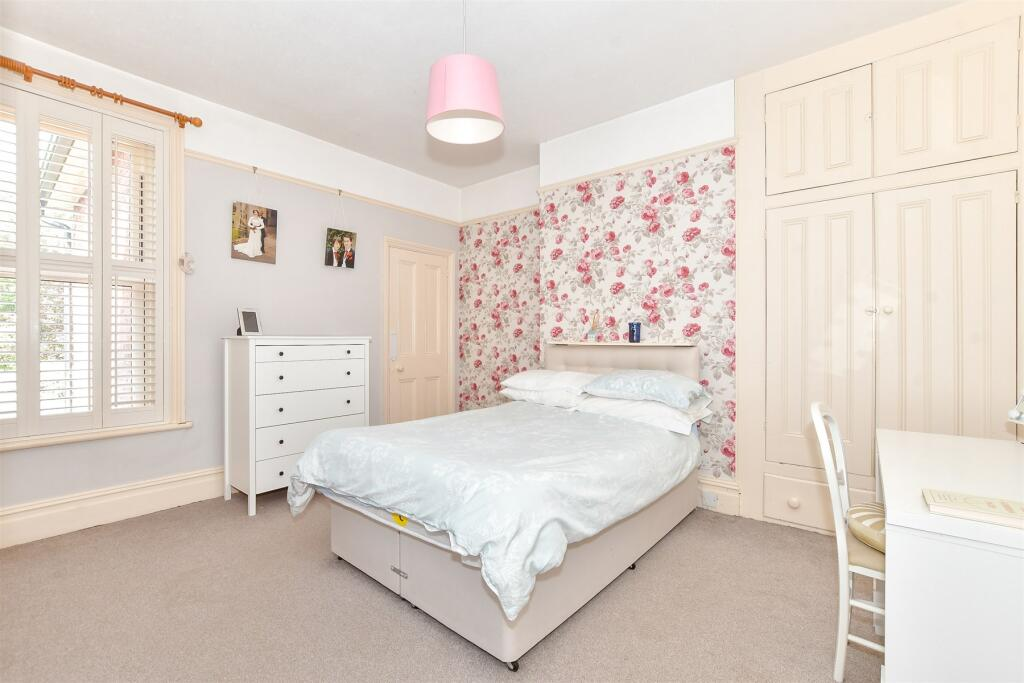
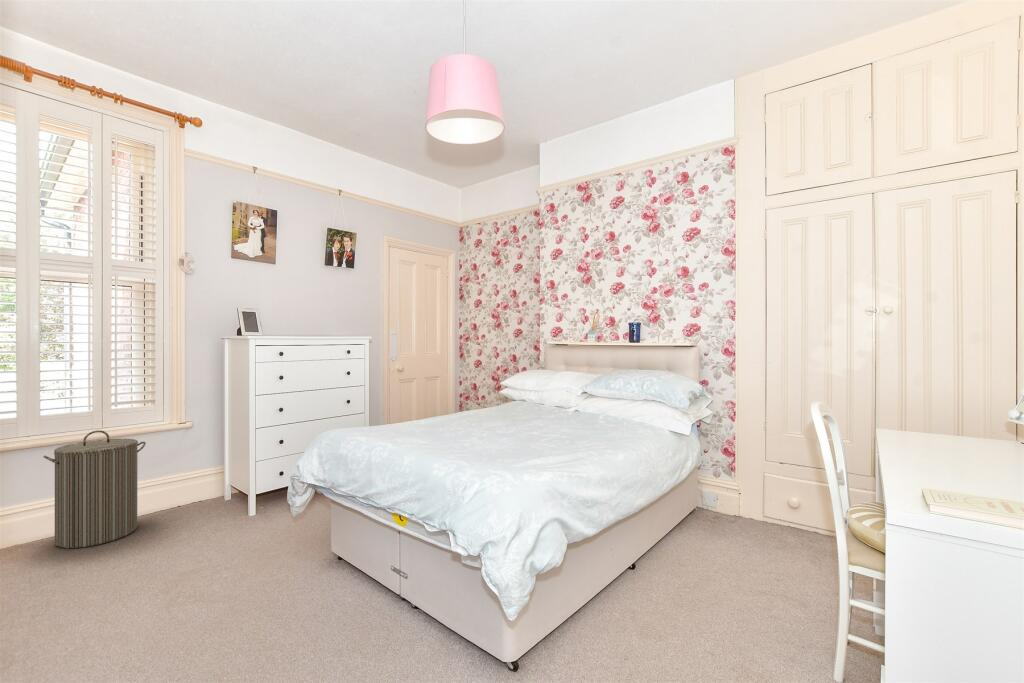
+ laundry hamper [42,429,147,549]
